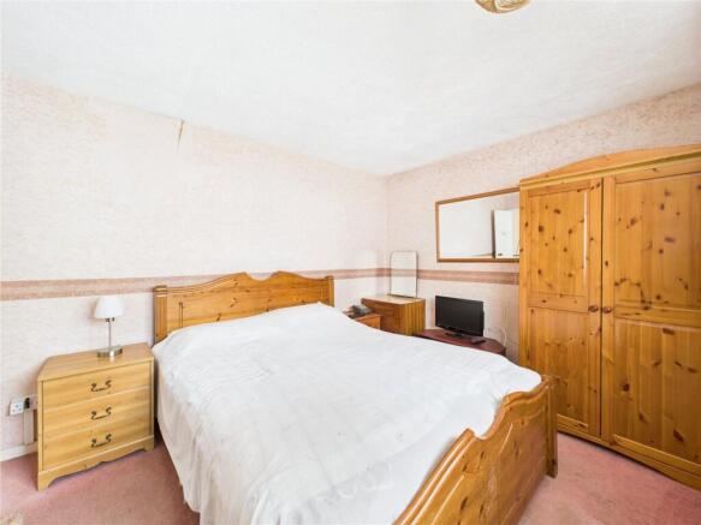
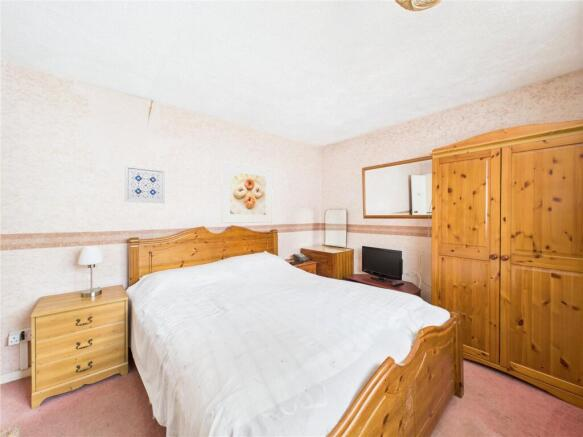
+ wall art [124,164,166,204]
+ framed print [220,160,274,224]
